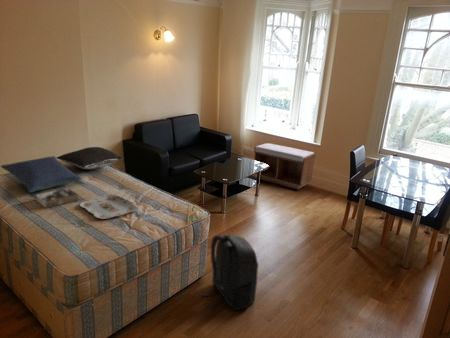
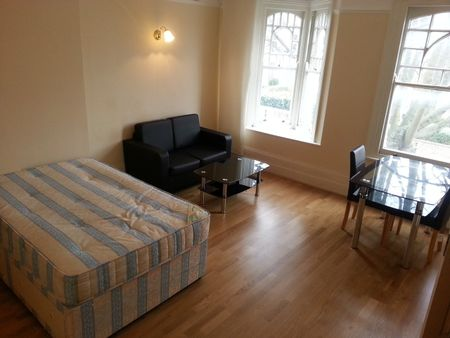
- bench [253,142,317,190]
- pillow [0,155,83,194]
- backpack [201,234,259,311]
- book [35,187,79,209]
- serving tray [79,195,138,220]
- pillow [56,146,123,171]
